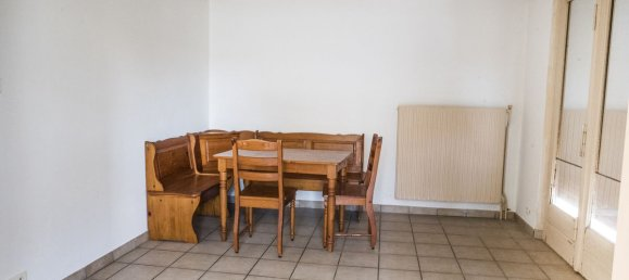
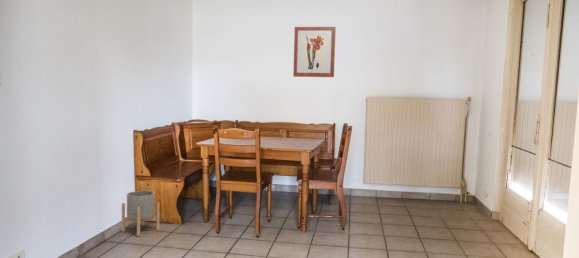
+ planter [121,190,160,237]
+ wall art [292,26,337,78]
